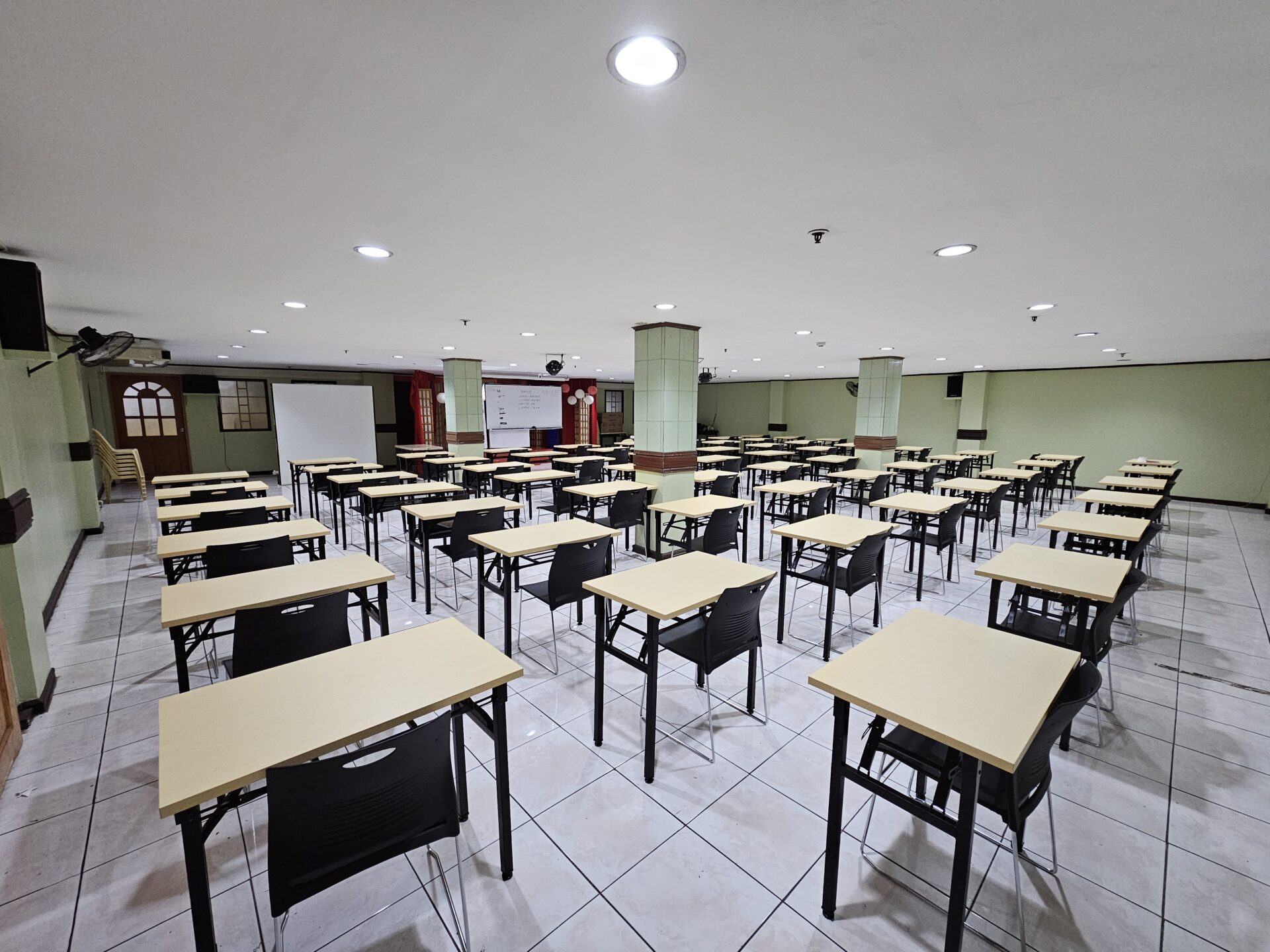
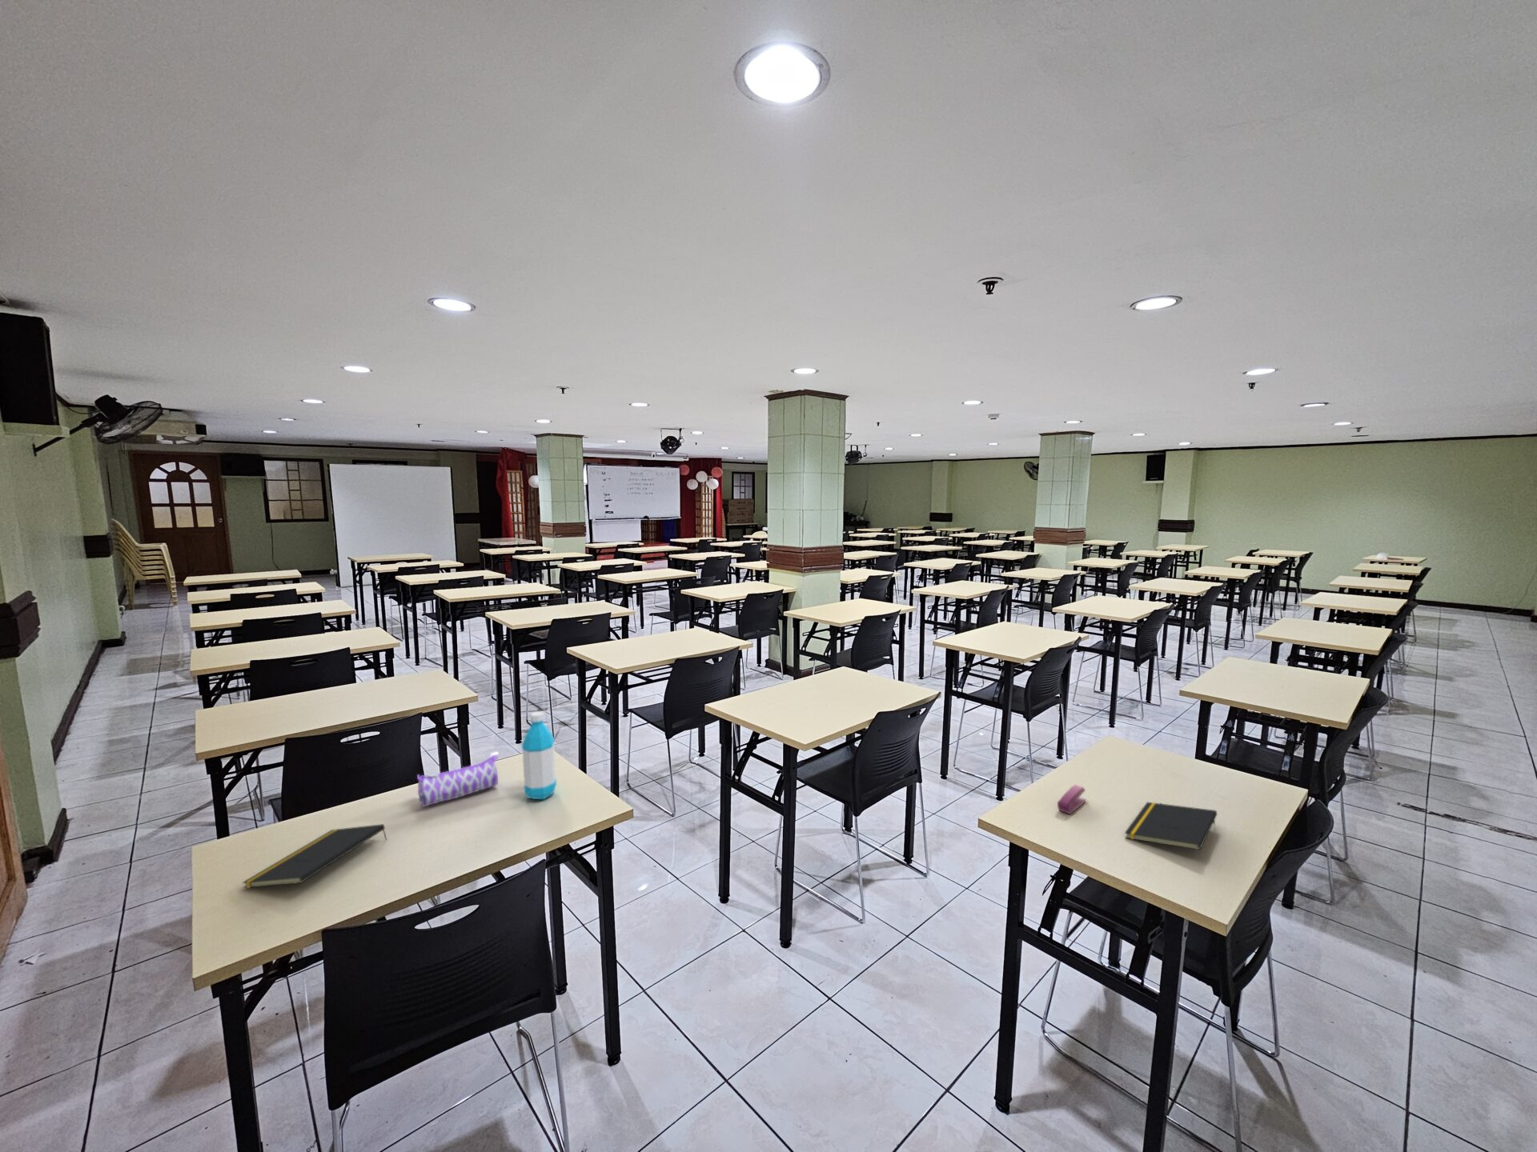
+ notepad [1124,801,1217,851]
+ water bottle [522,712,557,800]
+ notepad [242,823,387,888]
+ pencil case [416,754,500,807]
+ stapler [1057,784,1087,816]
